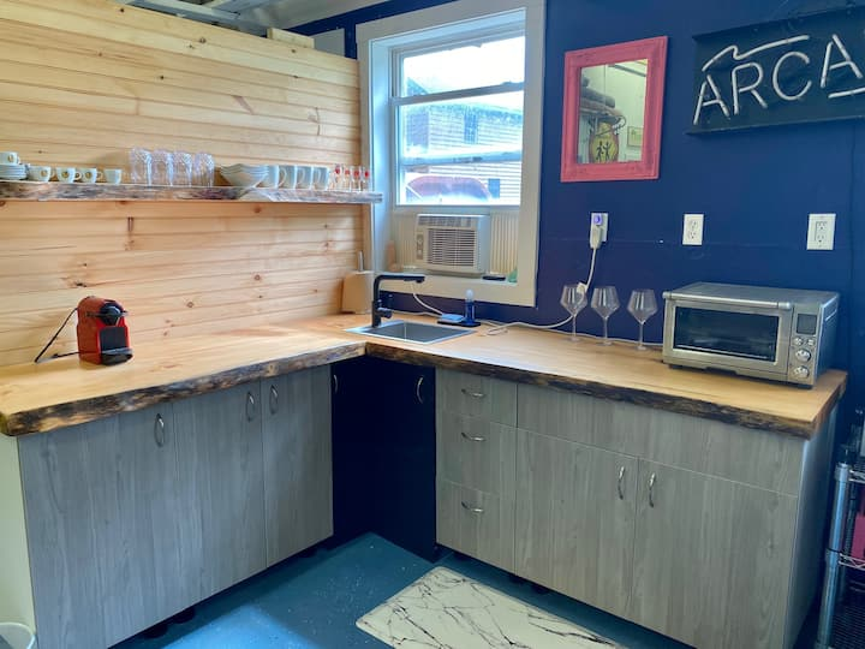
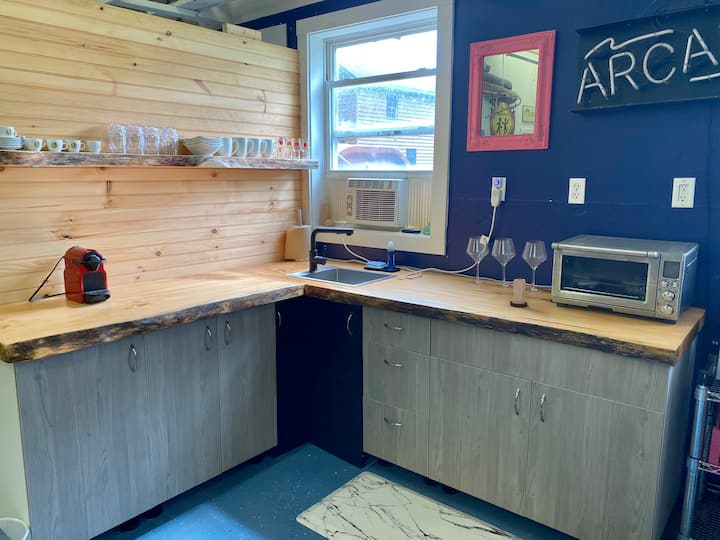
+ candle [509,276,528,308]
